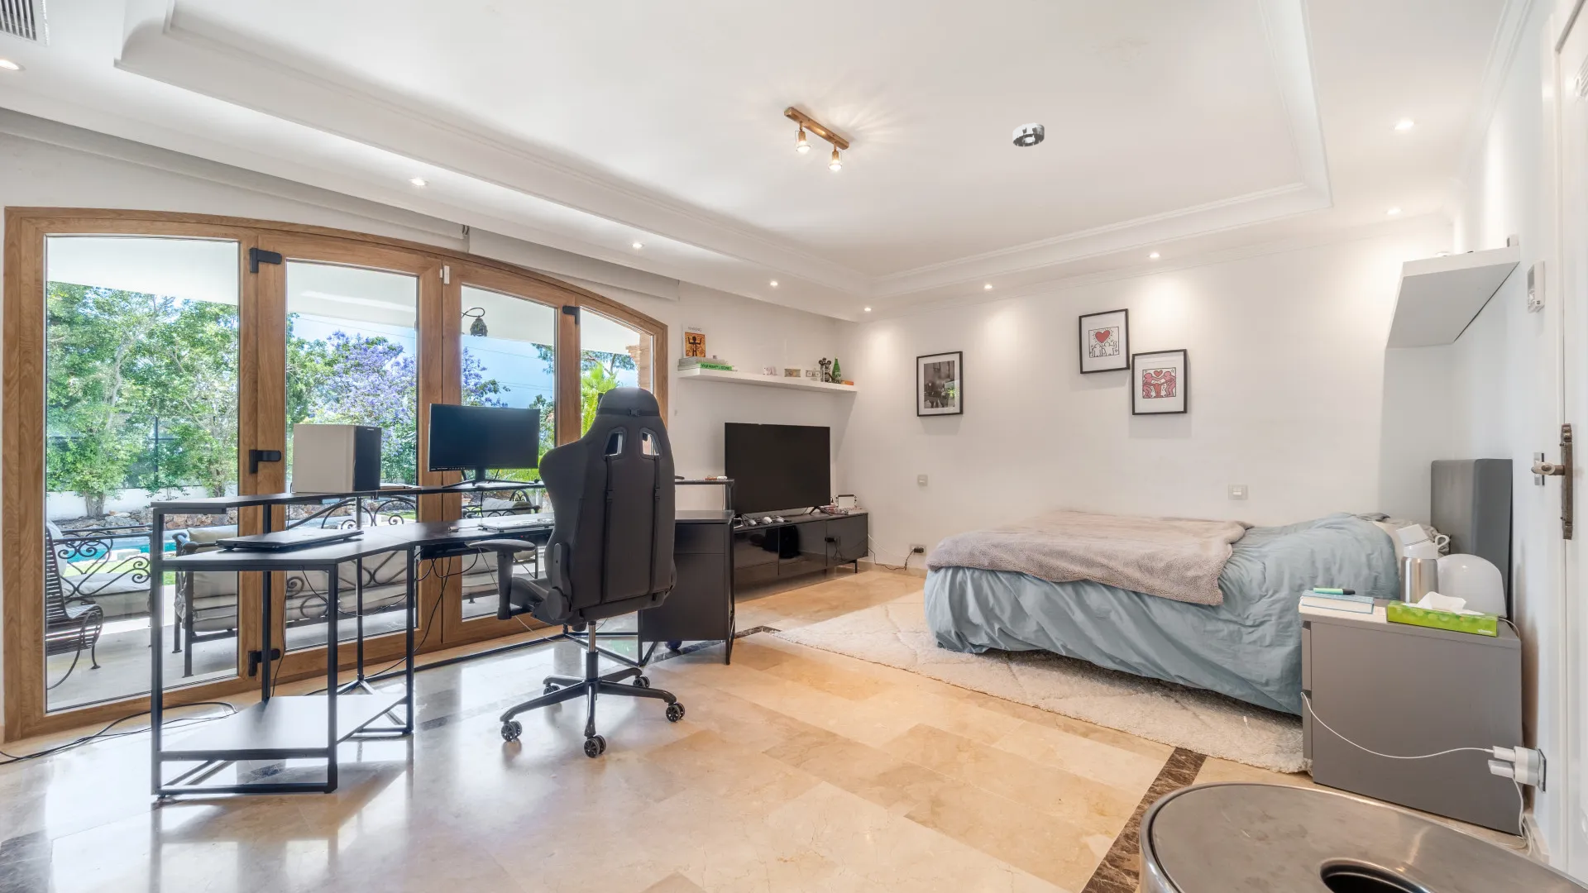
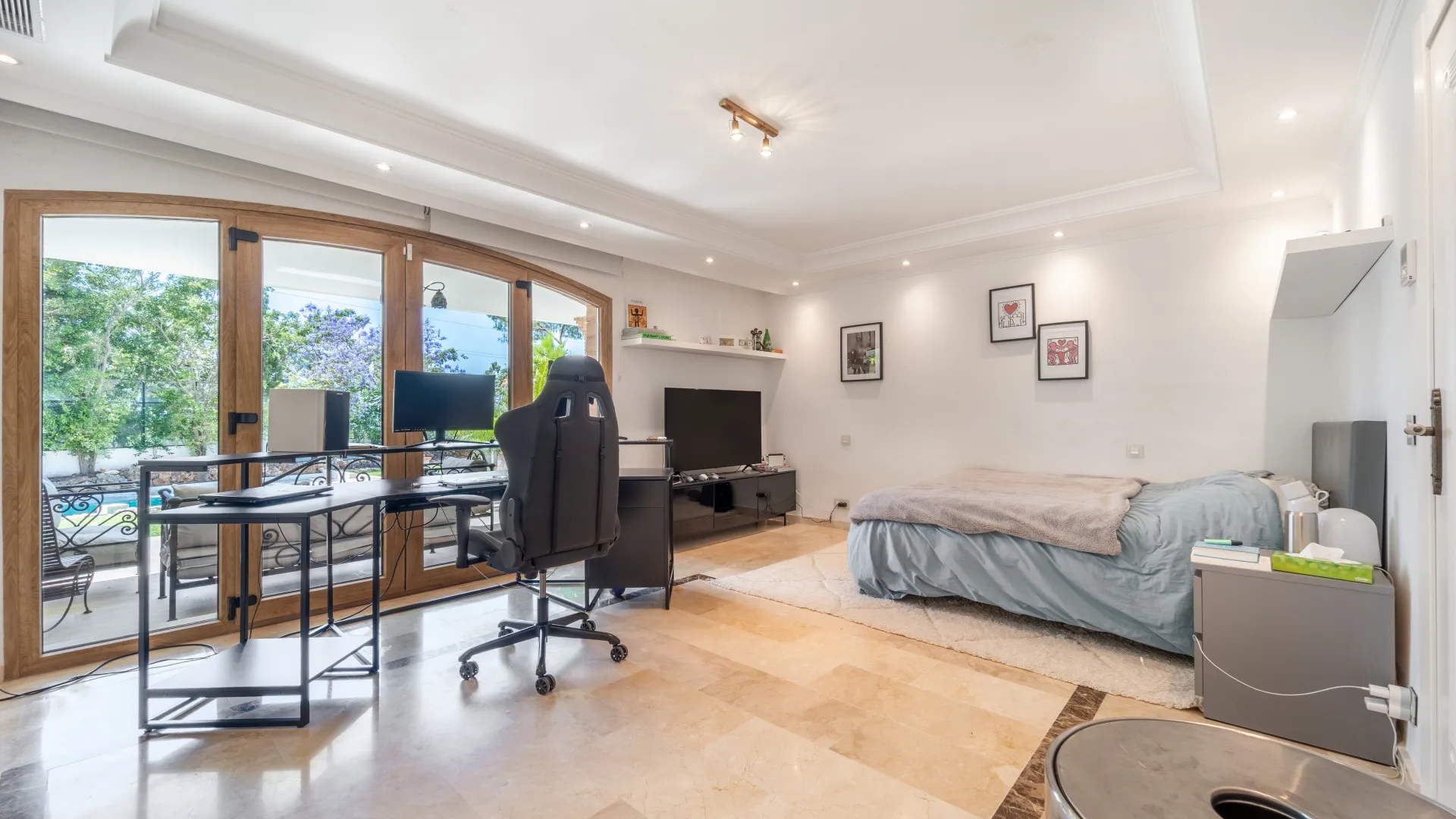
- smoke detector [1012,122,1046,148]
